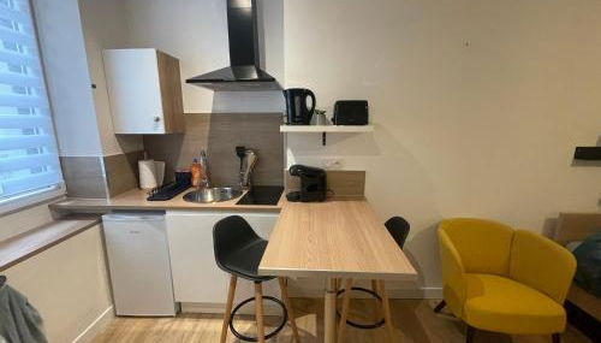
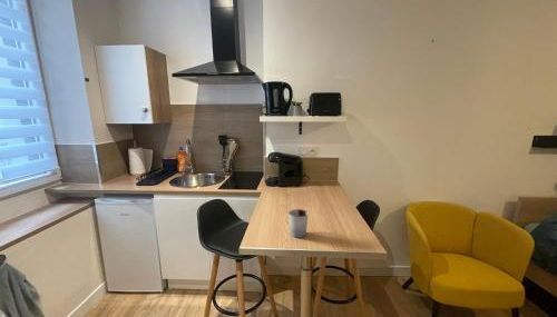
+ cup [287,208,310,239]
